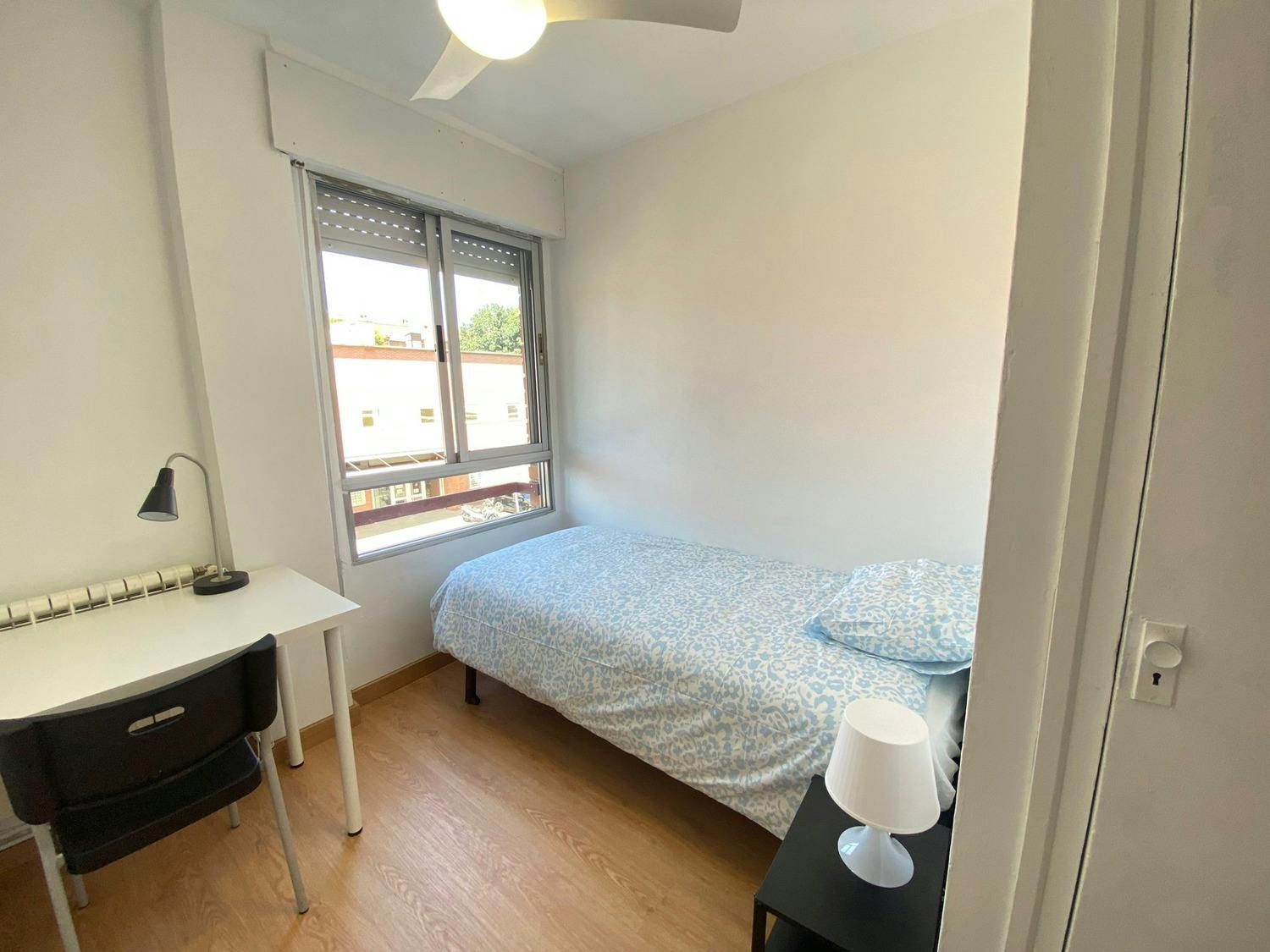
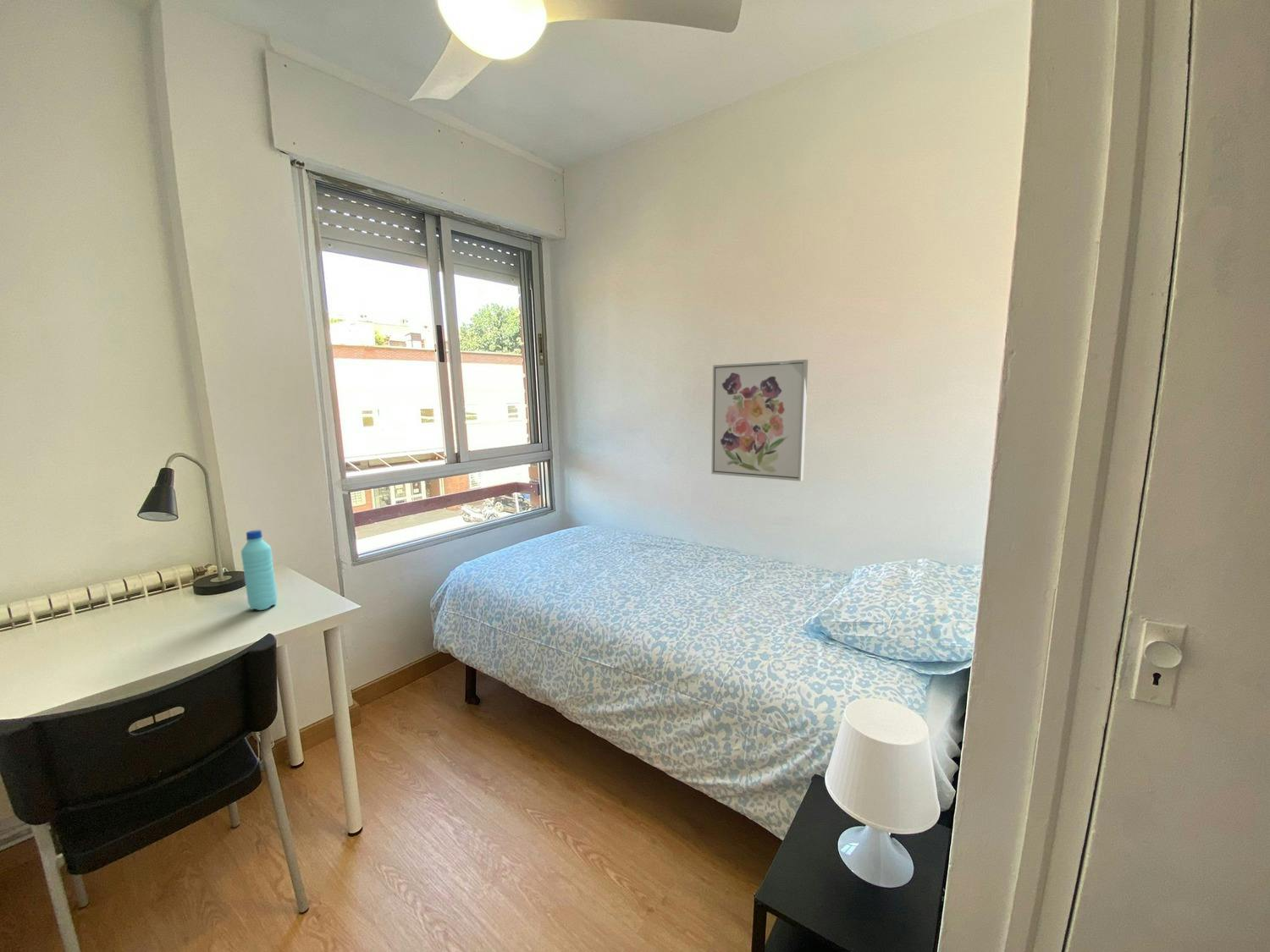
+ water bottle [240,530,278,611]
+ wall art [710,359,809,482]
